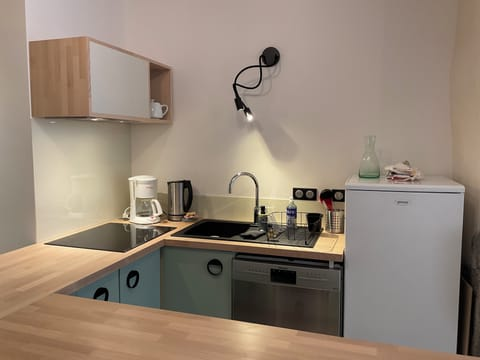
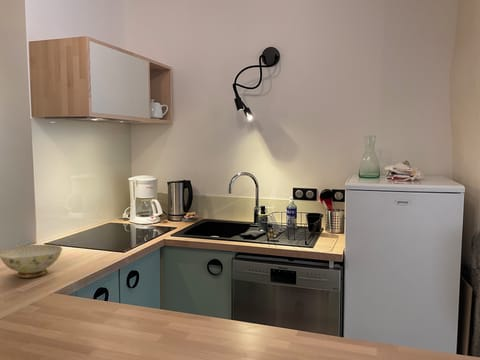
+ ceramic bowl [0,244,63,279]
